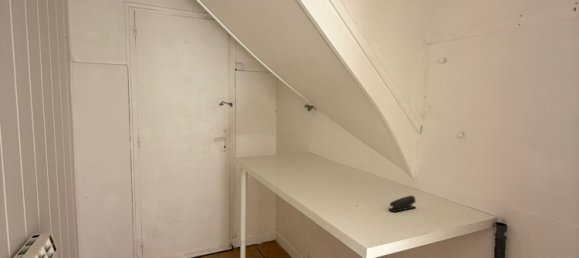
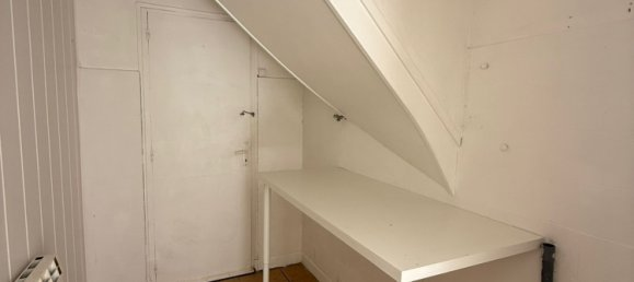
- stapler [388,195,417,213]
